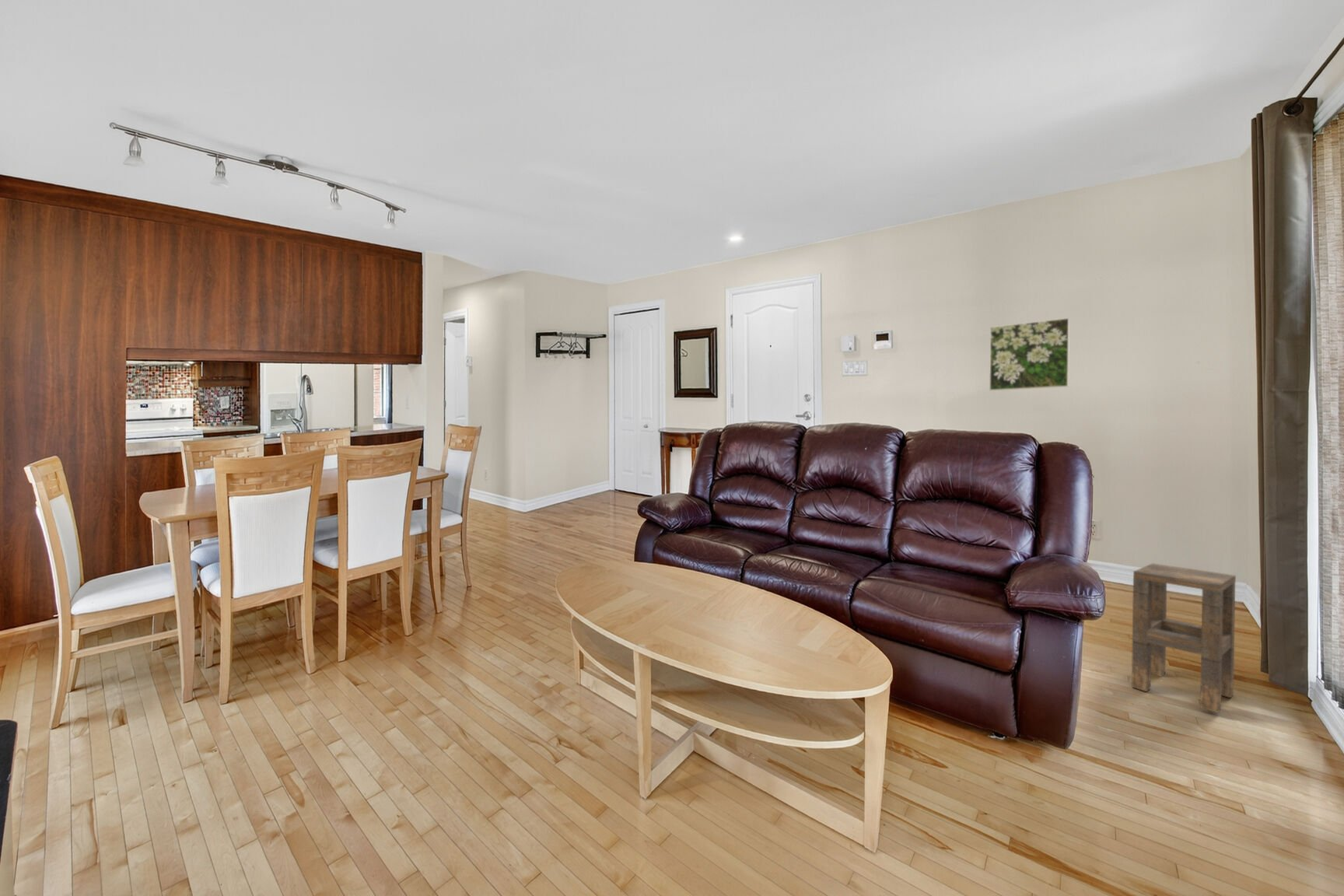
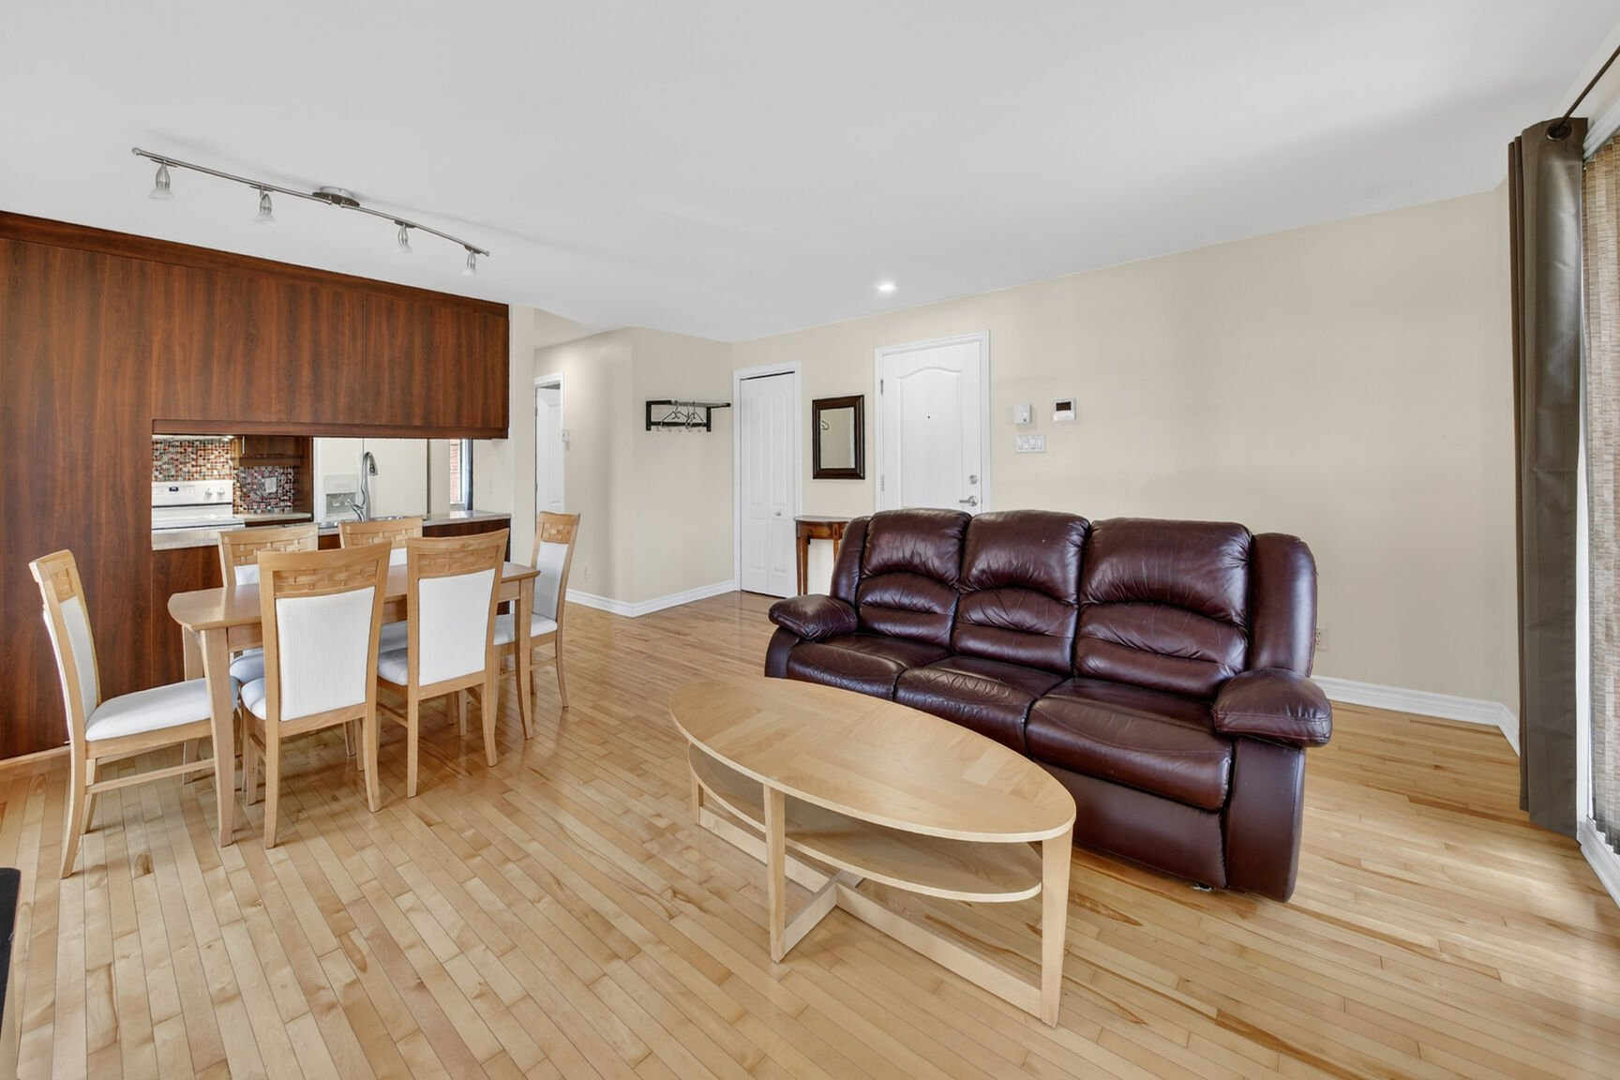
- side table [1131,562,1237,713]
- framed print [989,317,1070,391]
